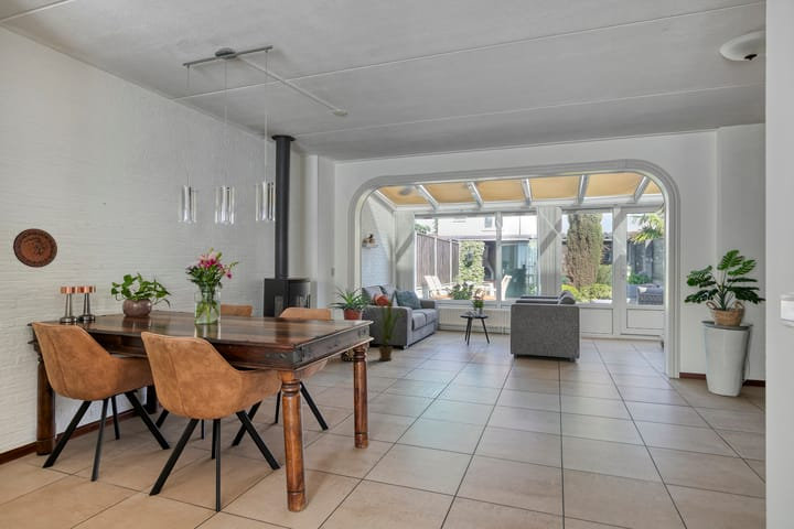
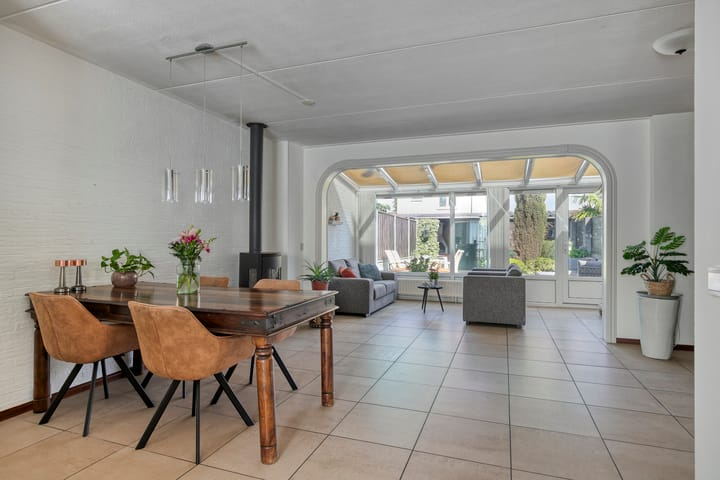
- house plant [371,289,406,361]
- decorative plate [12,227,58,269]
